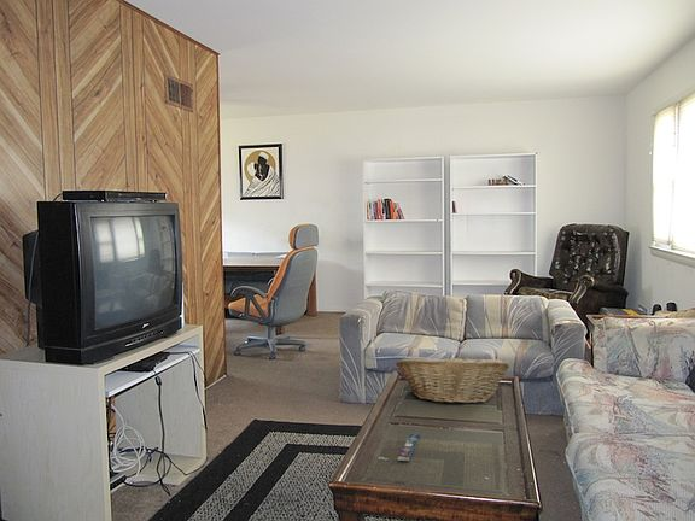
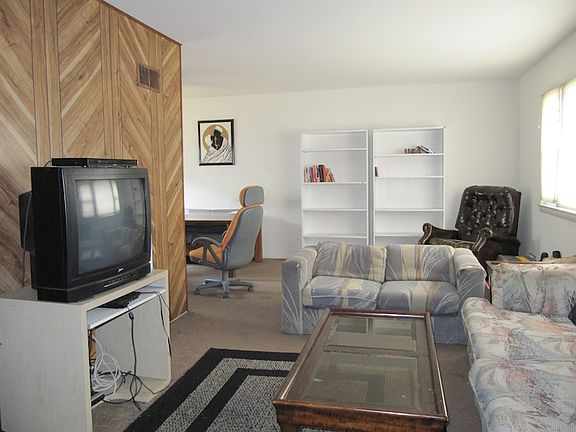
- book [397,433,422,462]
- fruit basket [395,352,510,405]
